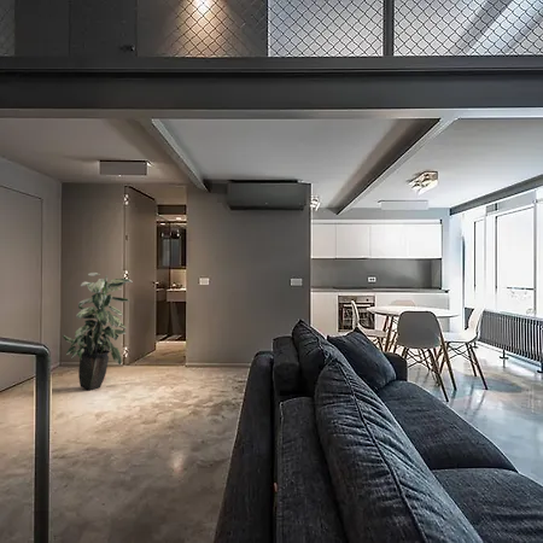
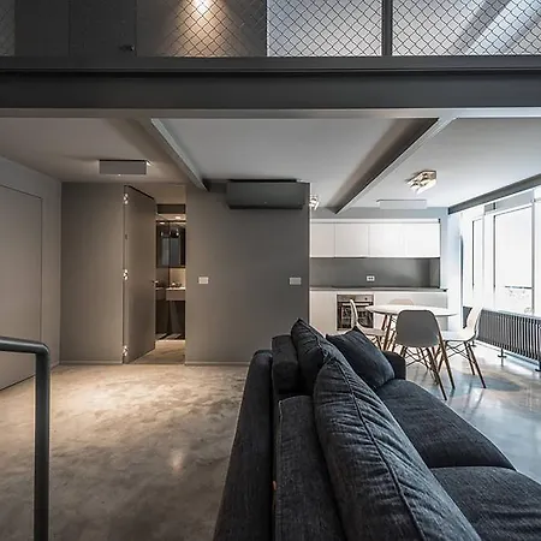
- indoor plant [62,272,134,391]
